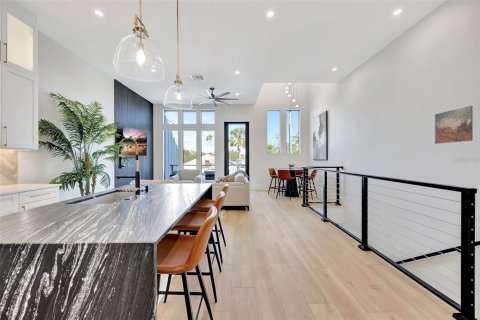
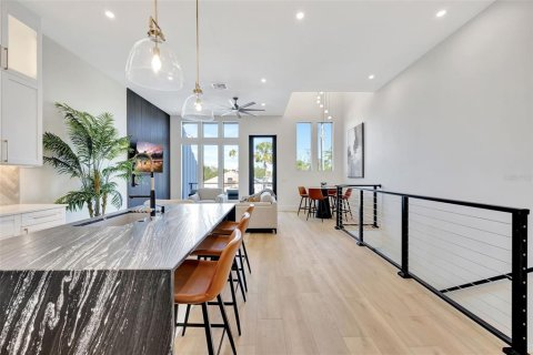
- wall art [434,105,474,145]
